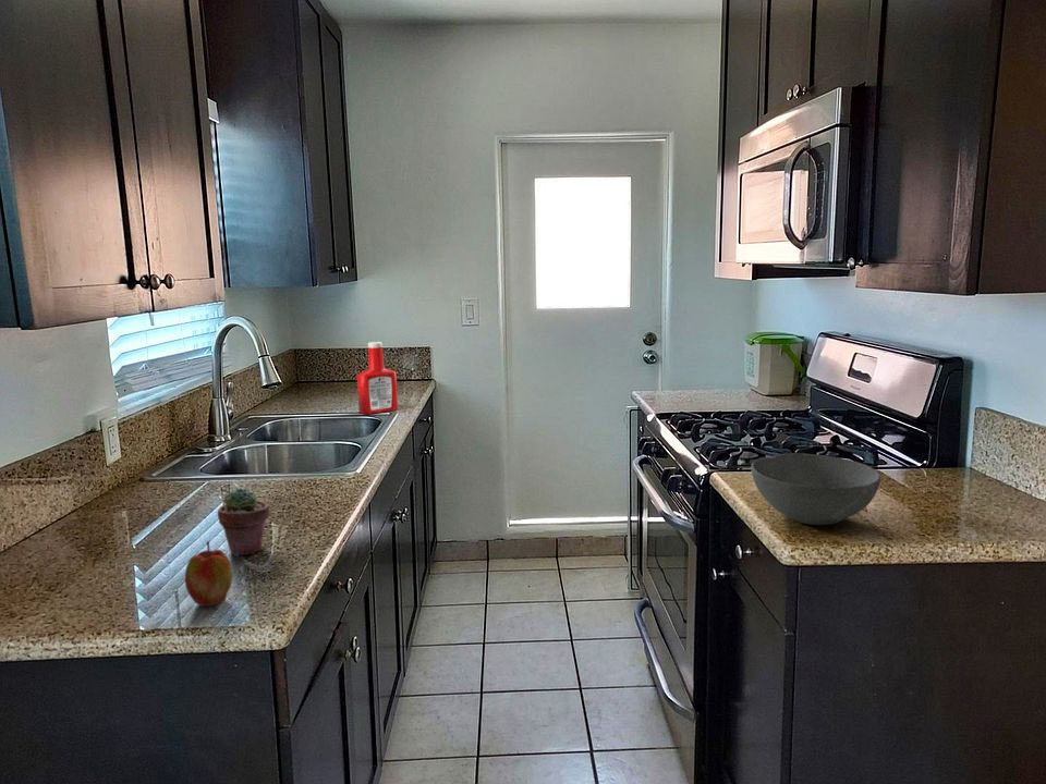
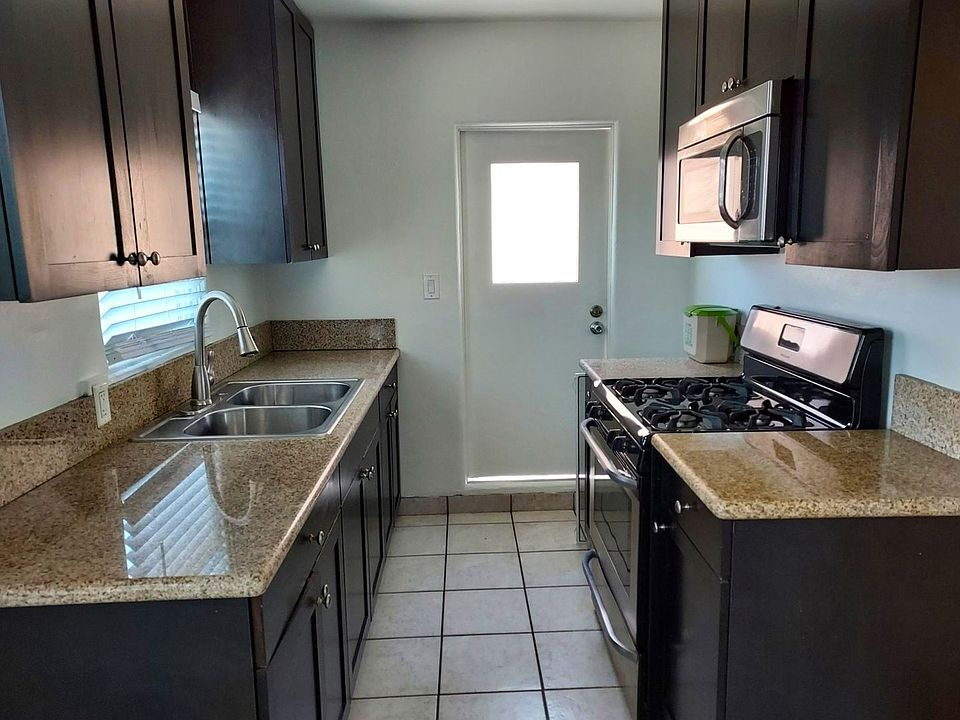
- soap bottle [356,341,399,415]
- bowl [750,452,881,526]
- apple [184,540,234,608]
- potted succulent [217,487,270,558]
